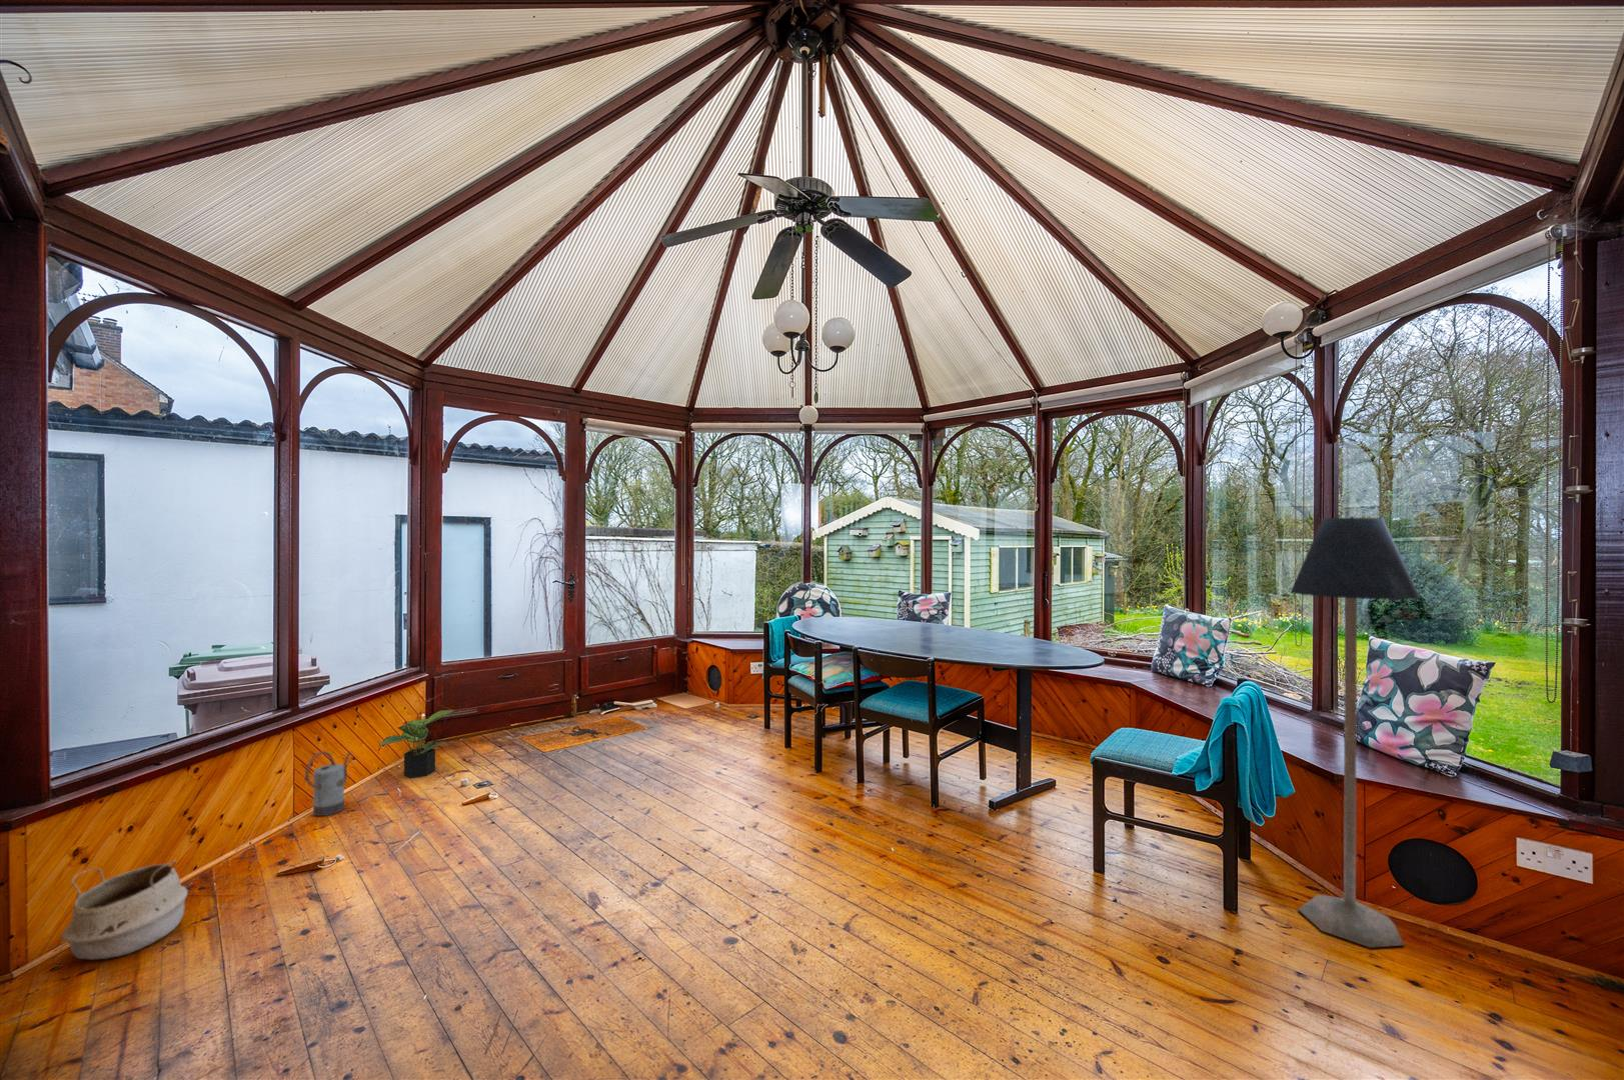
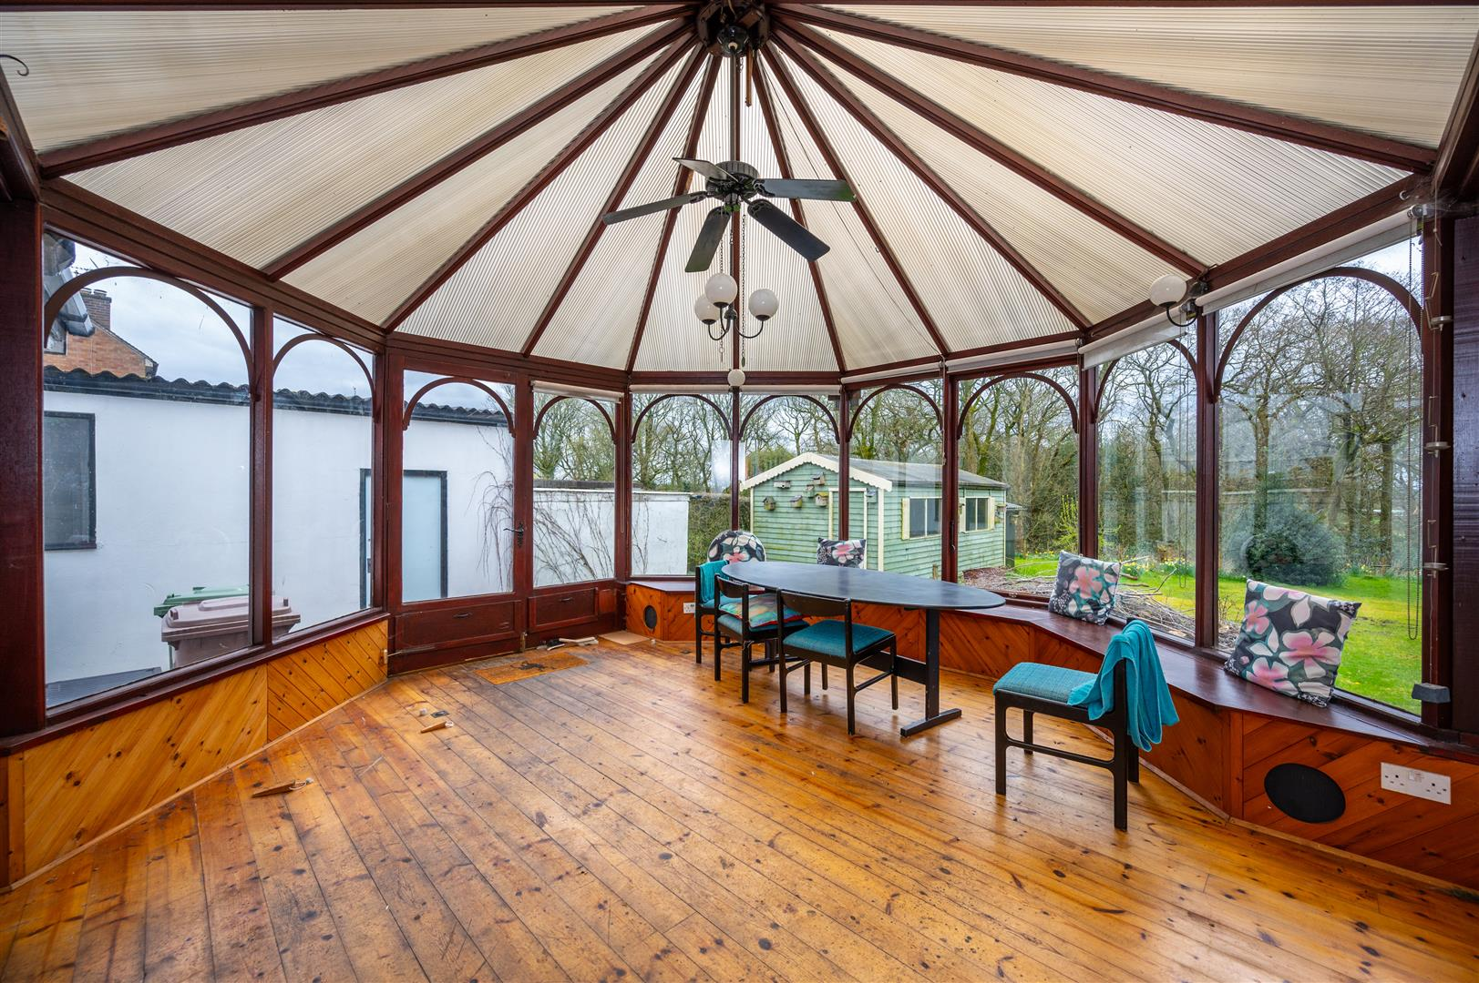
- potted plant [379,708,457,779]
- watering can [304,750,352,817]
- floor lamp [1289,515,1421,949]
- woven basket [61,859,189,961]
